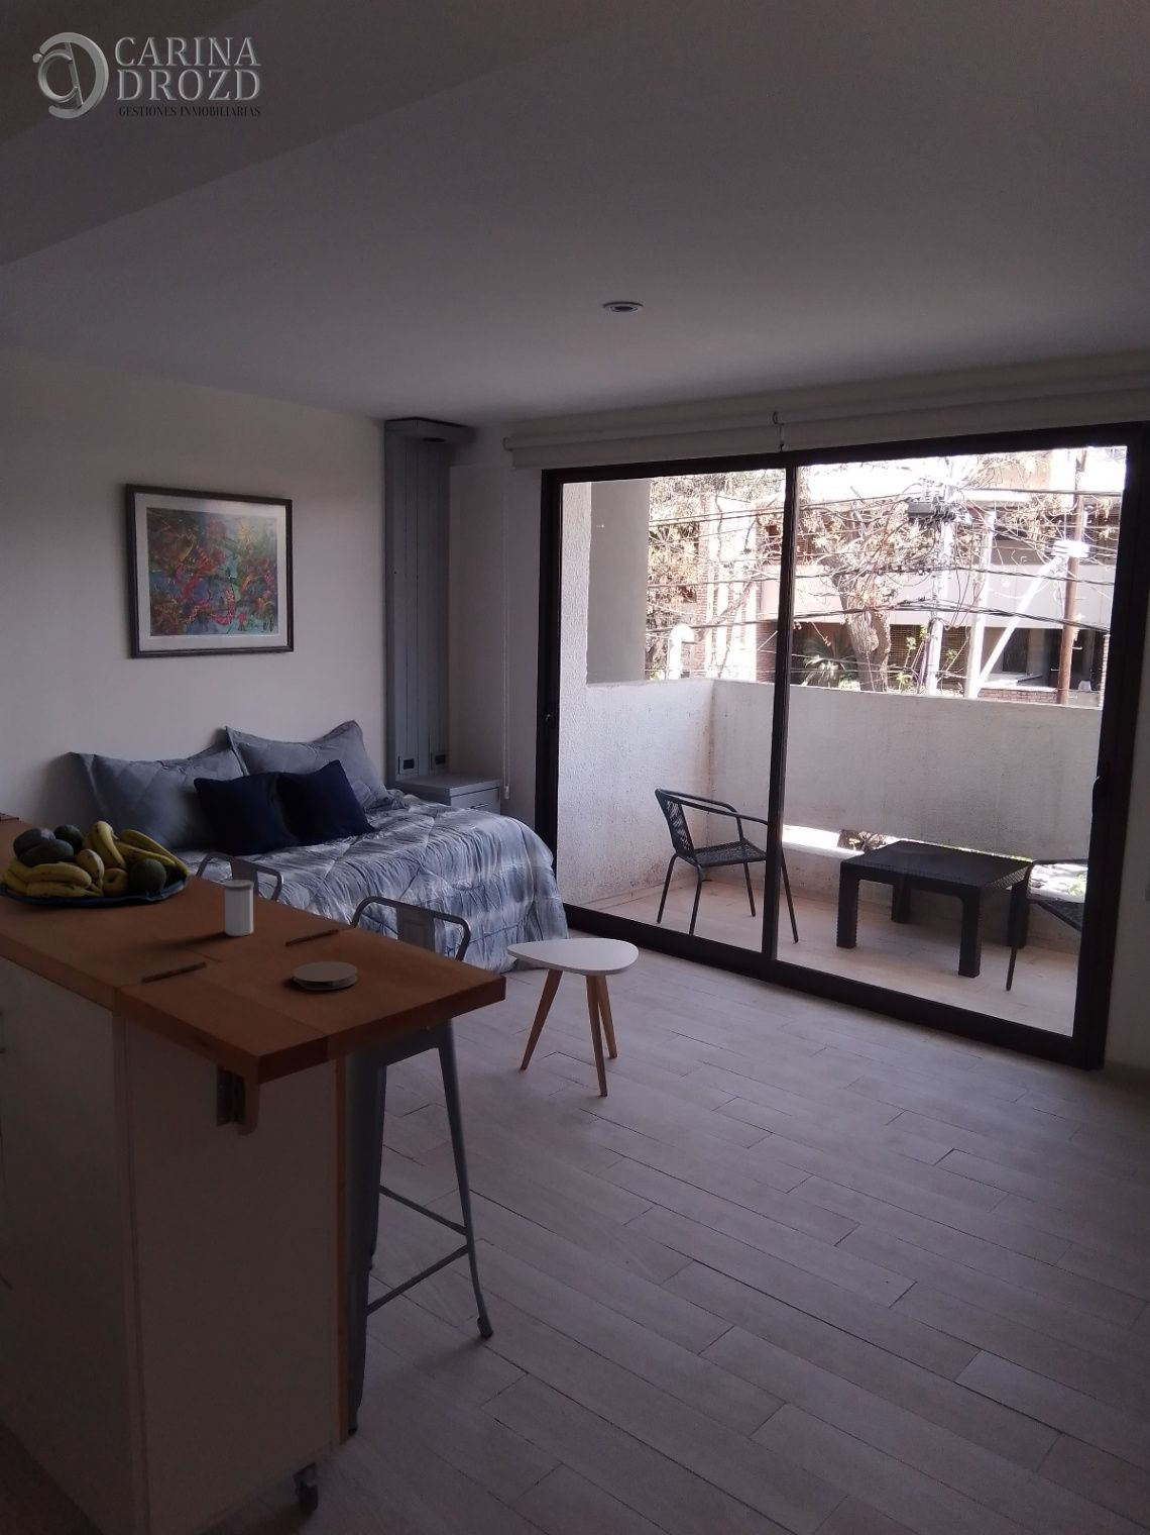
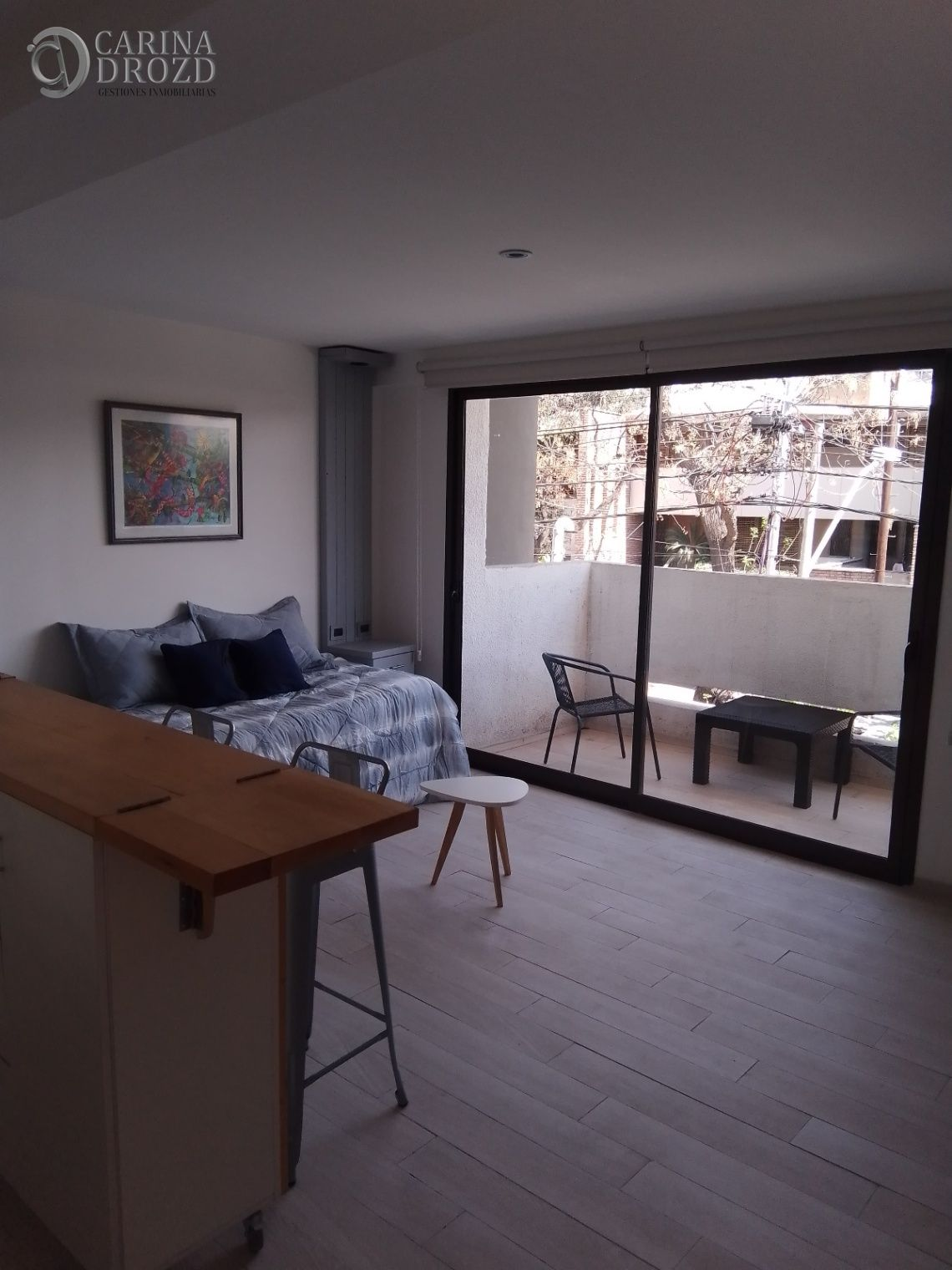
- salt shaker [222,879,255,937]
- fruit bowl [0,819,192,906]
- coaster [291,961,358,991]
